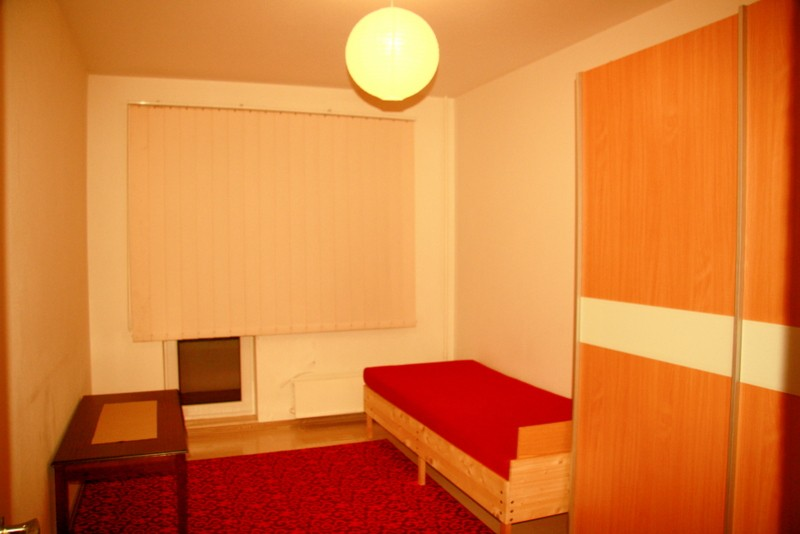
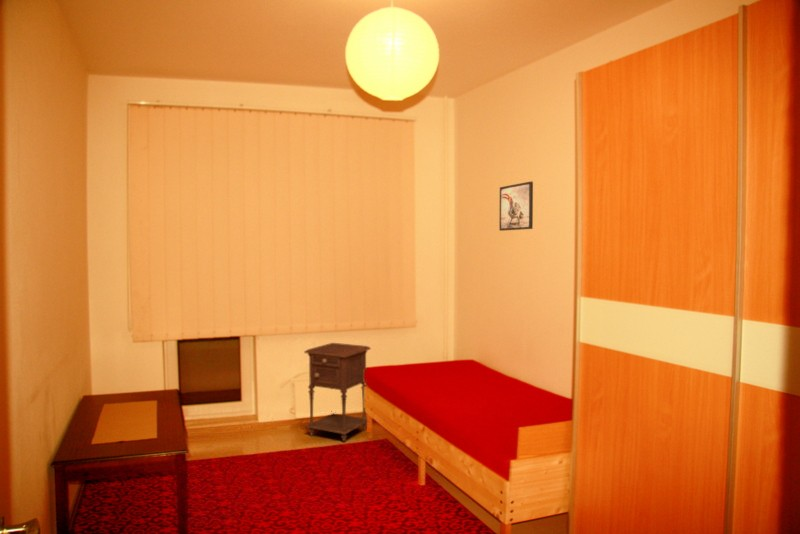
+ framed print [498,180,534,232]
+ nightstand [303,342,372,443]
